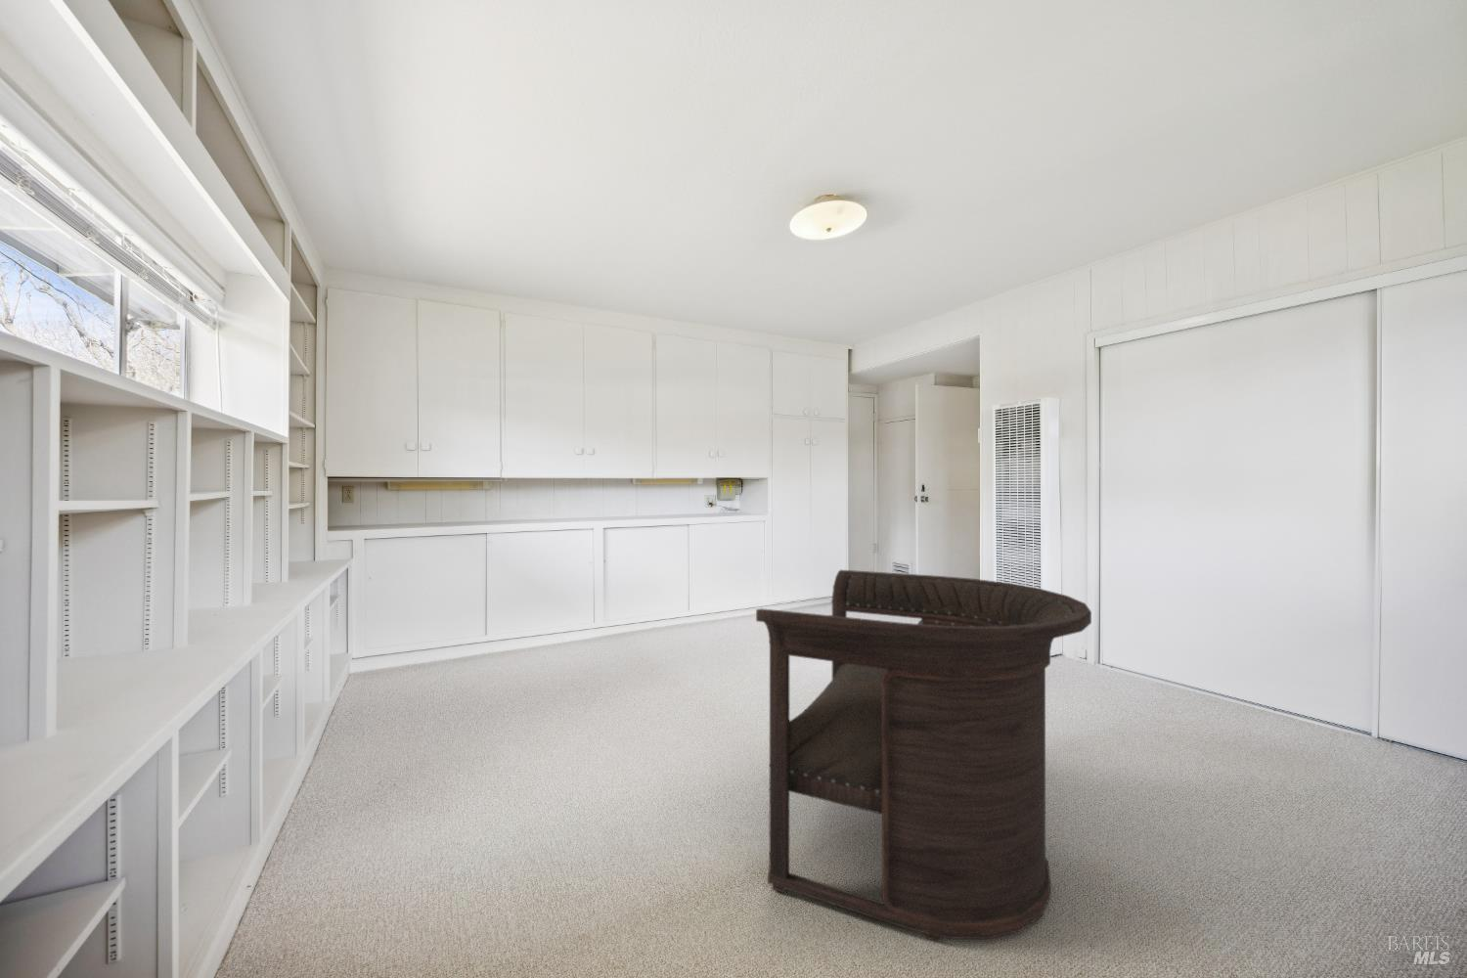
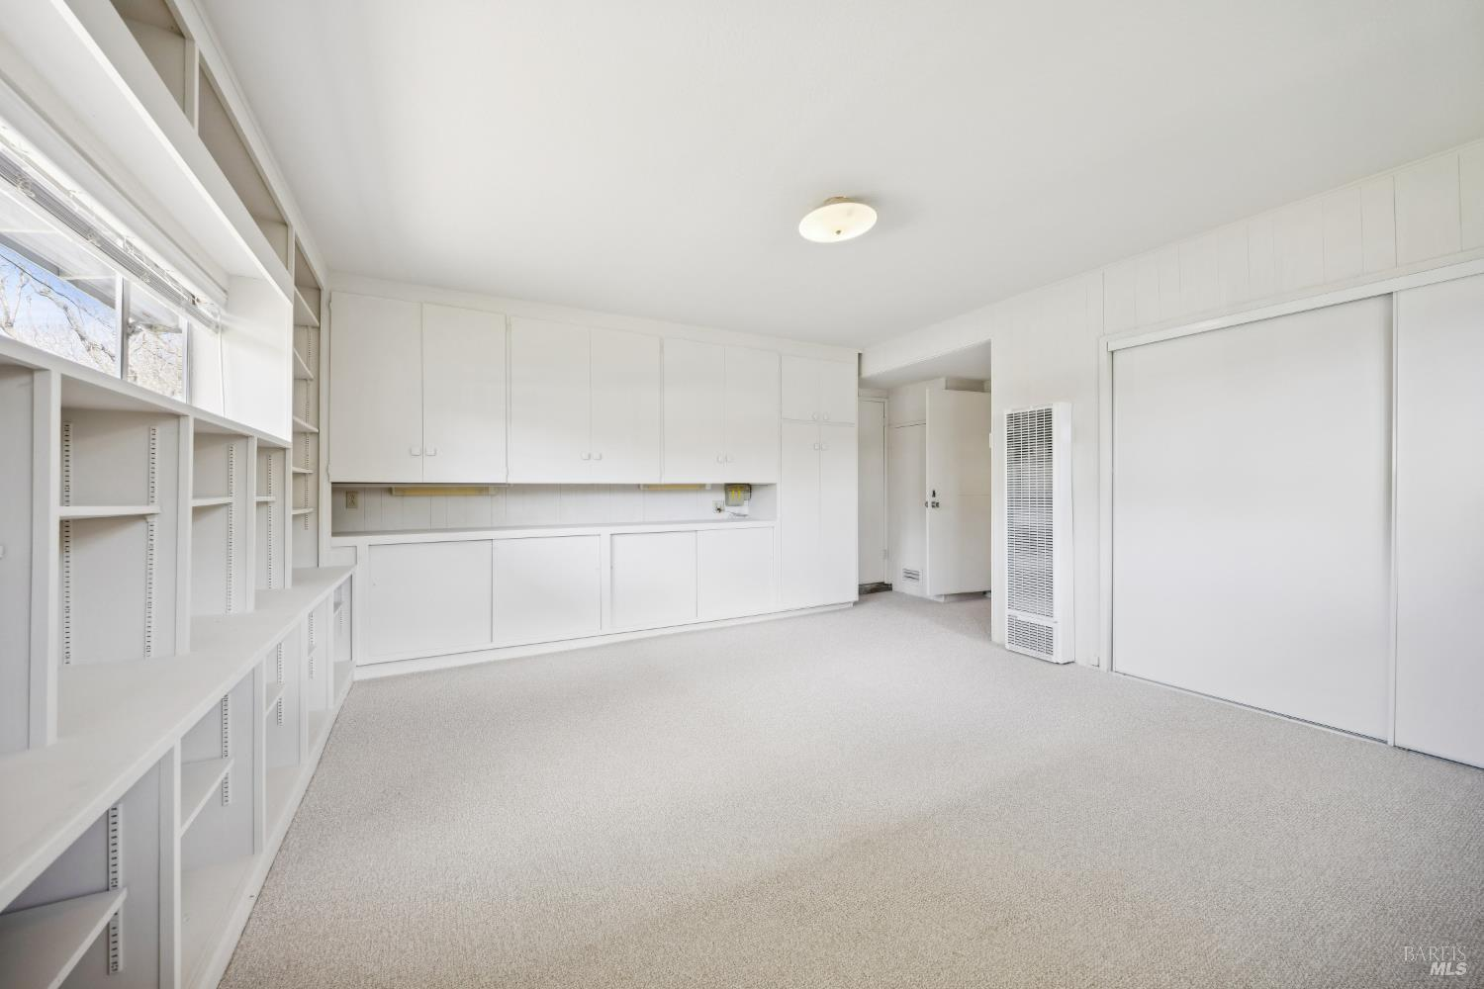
- armchair [755,569,1093,943]
